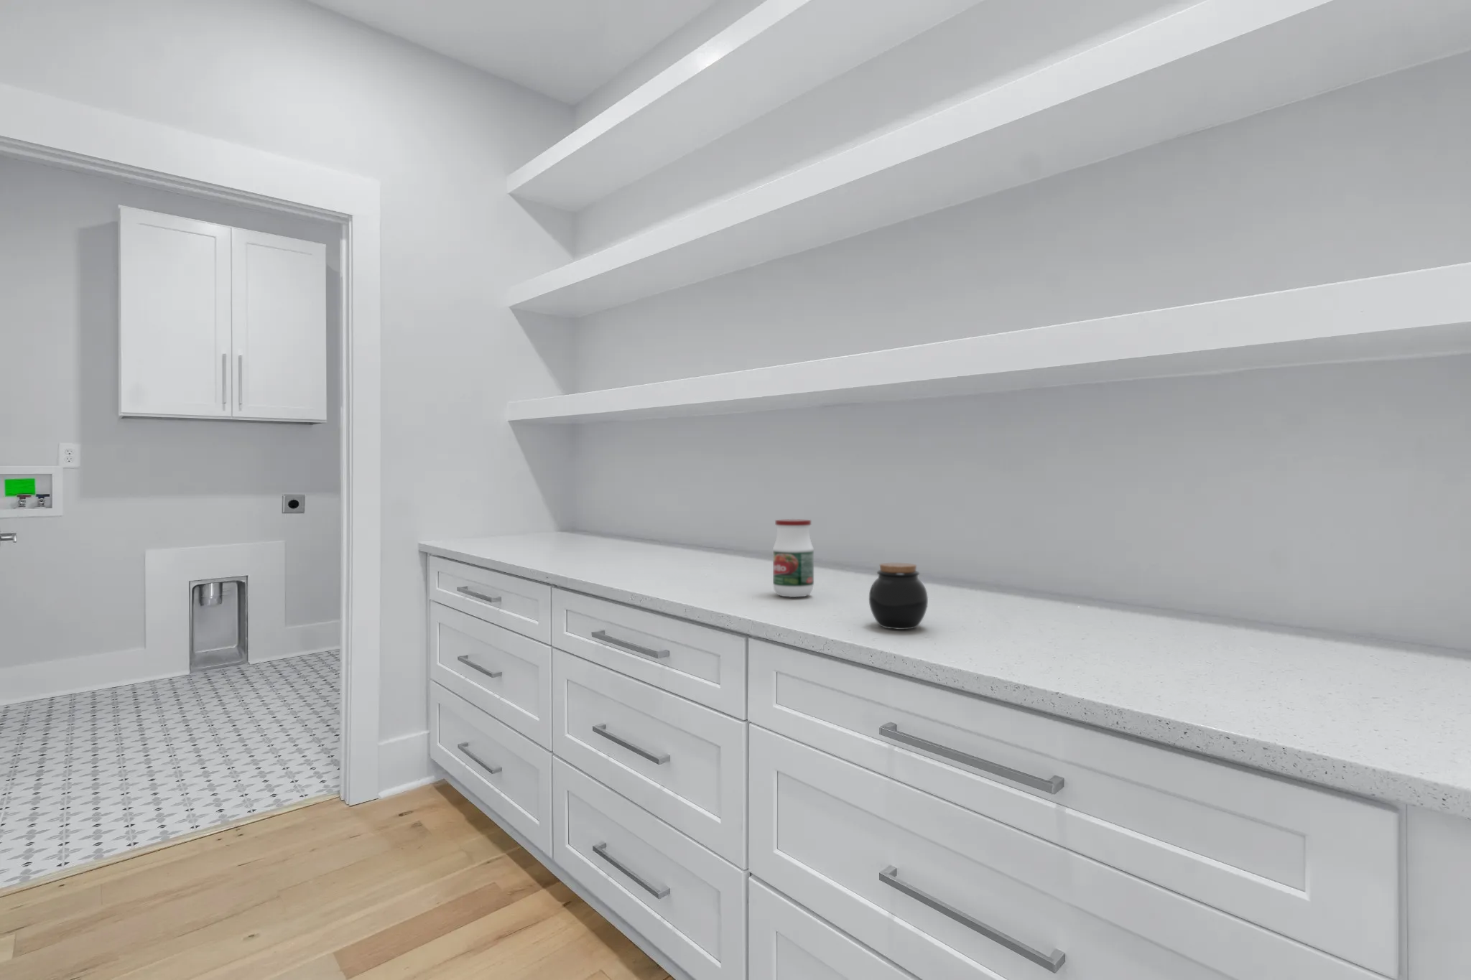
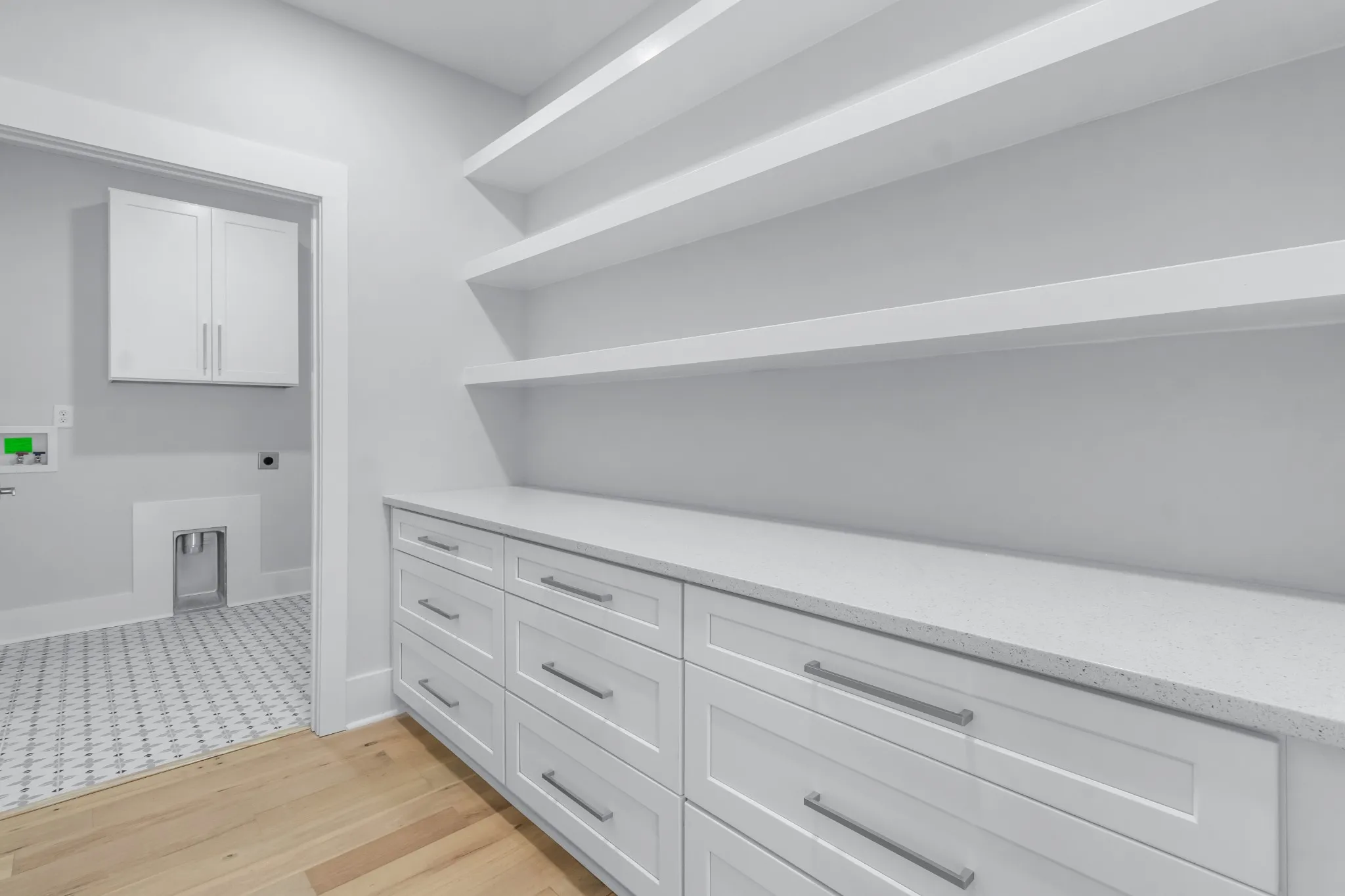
- jar [772,518,815,598]
- jar [868,562,929,630]
